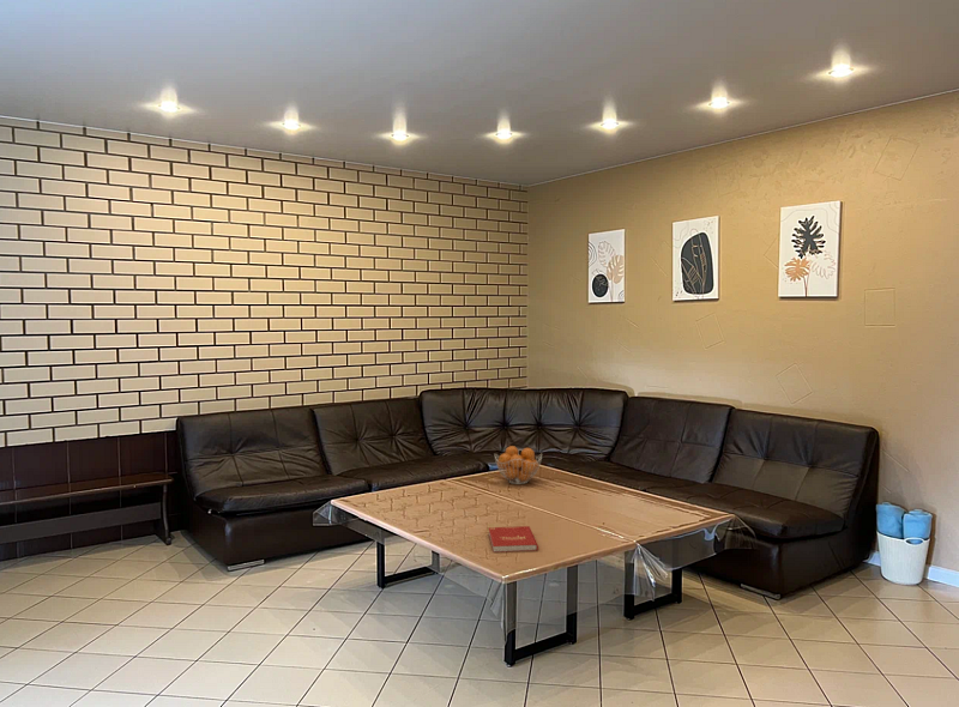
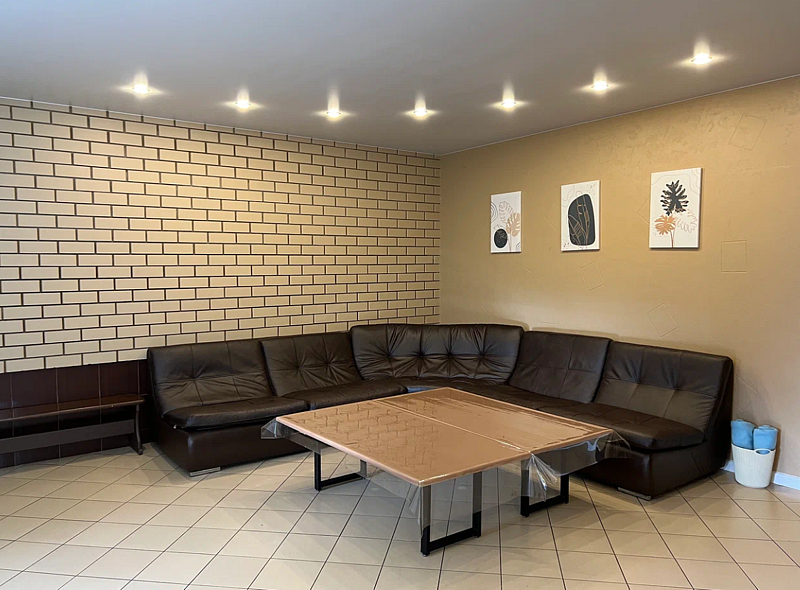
- book [488,525,539,554]
- fruit basket [493,445,543,485]
